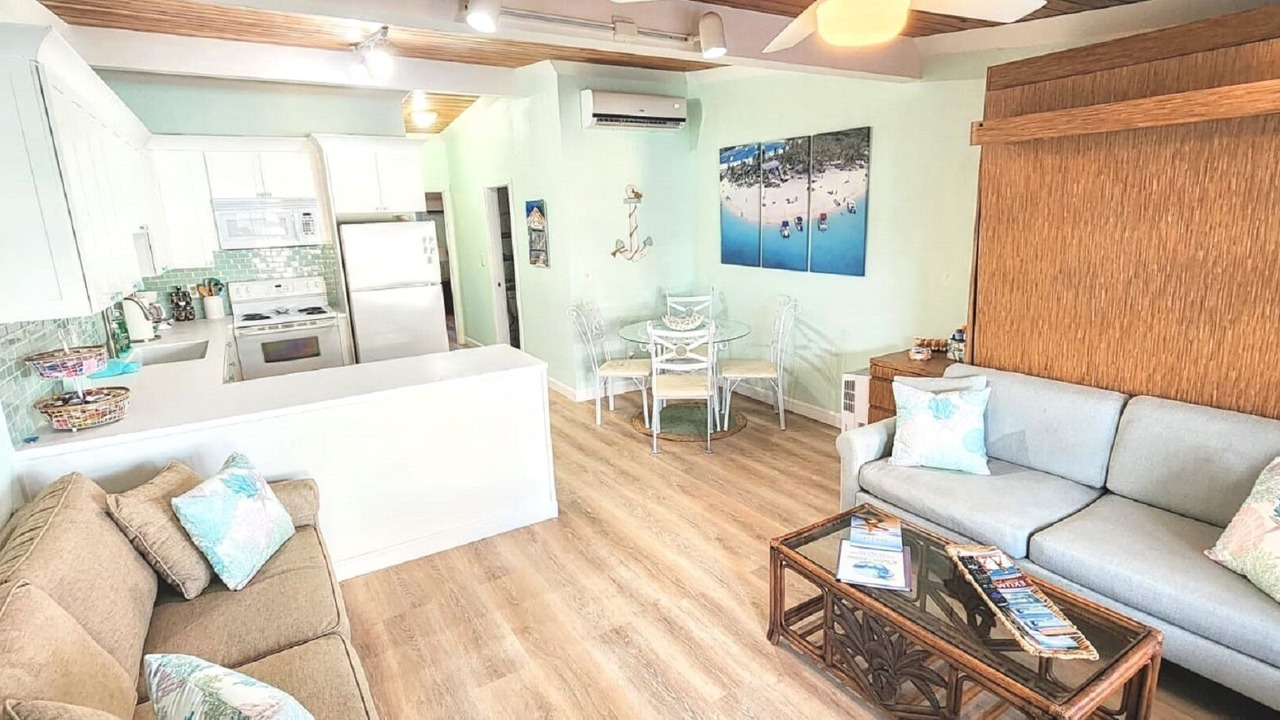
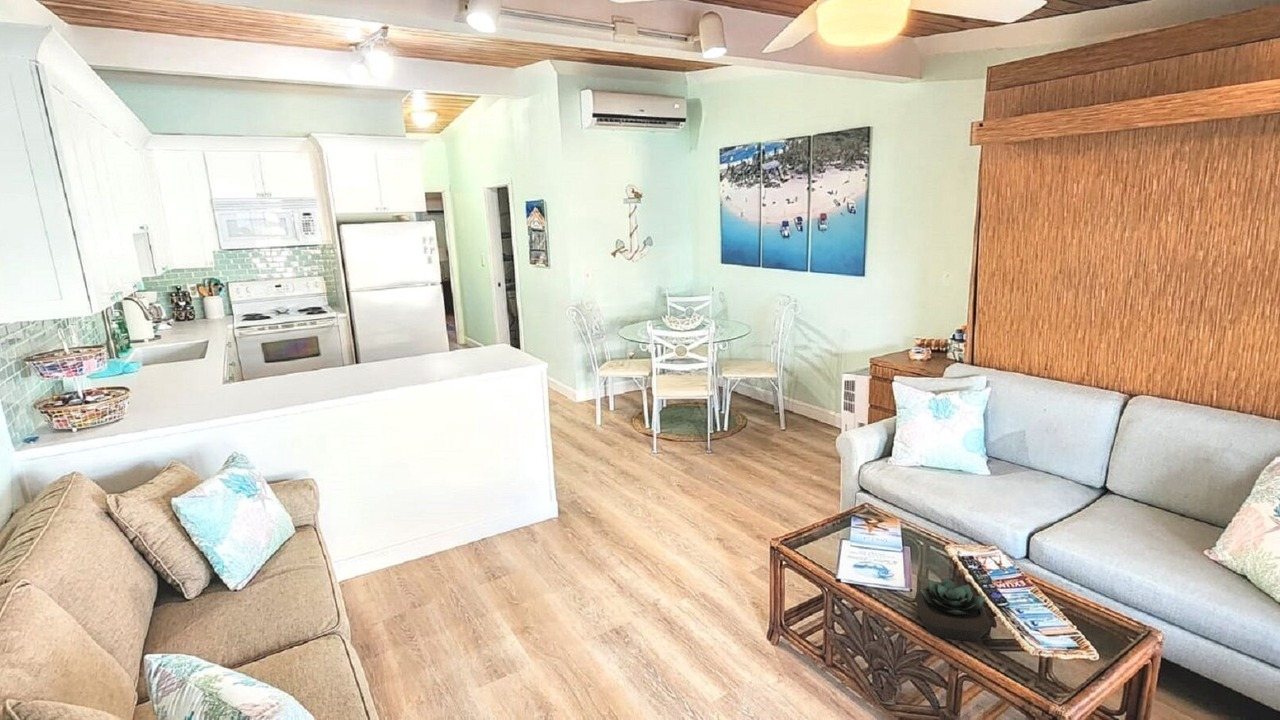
+ succulent plant [914,576,992,642]
